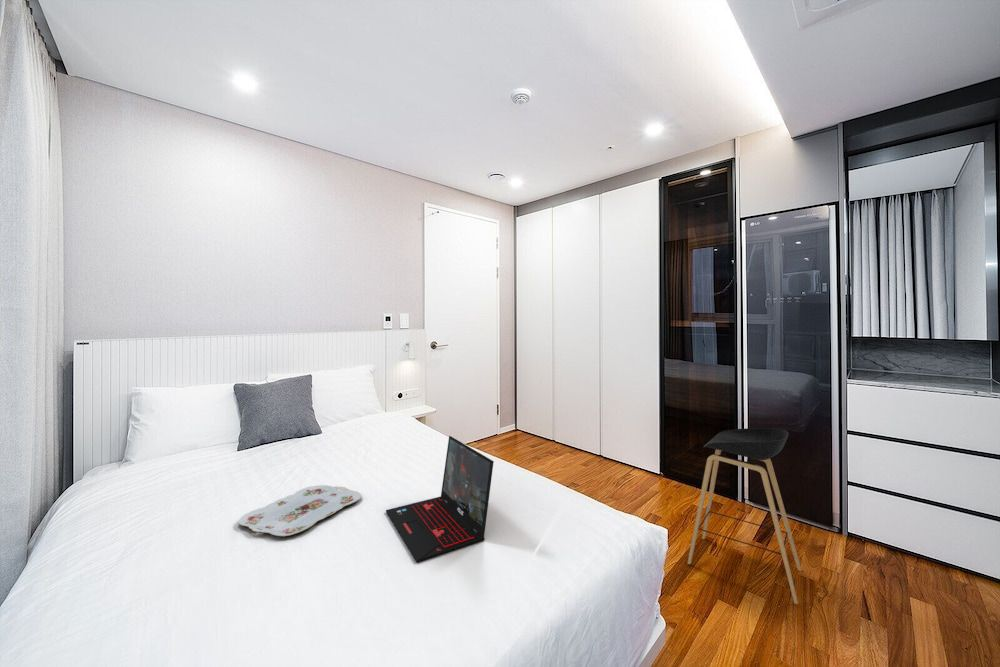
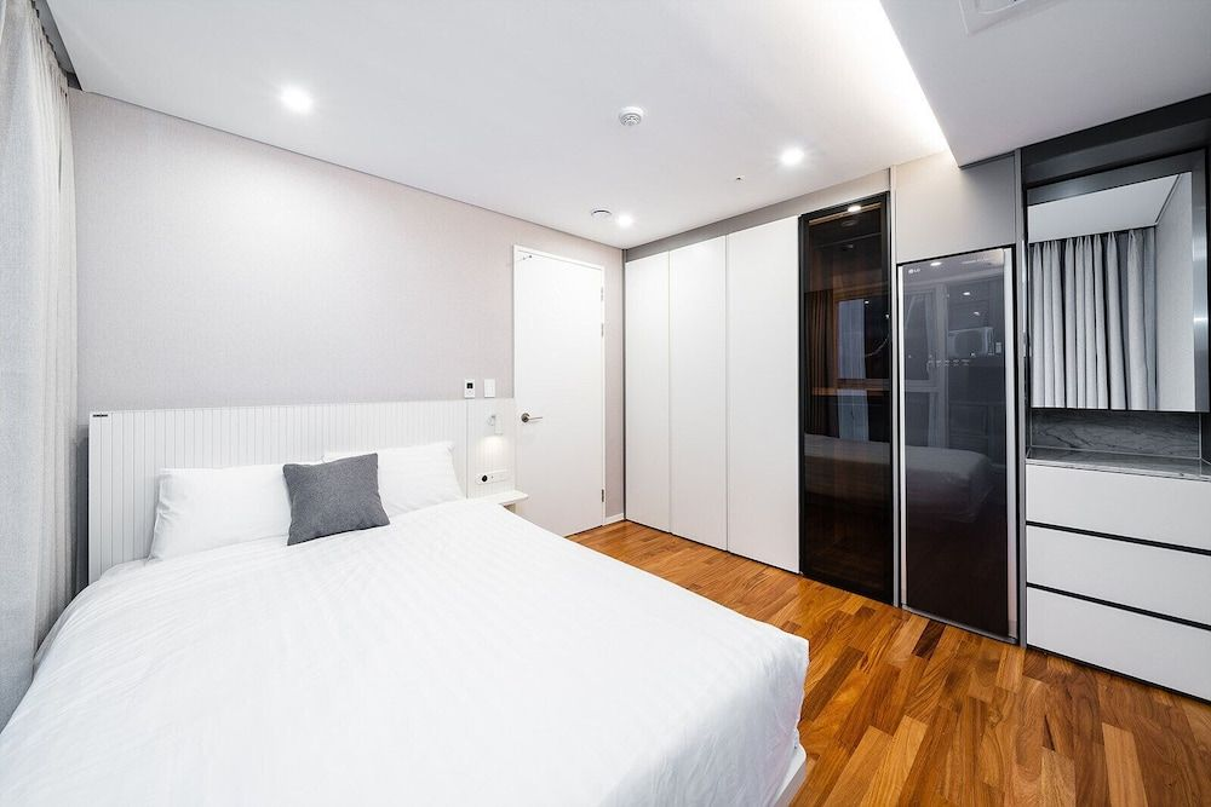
- serving tray [237,484,363,537]
- laptop [385,435,495,563]
- stool [687,427,802,605]
